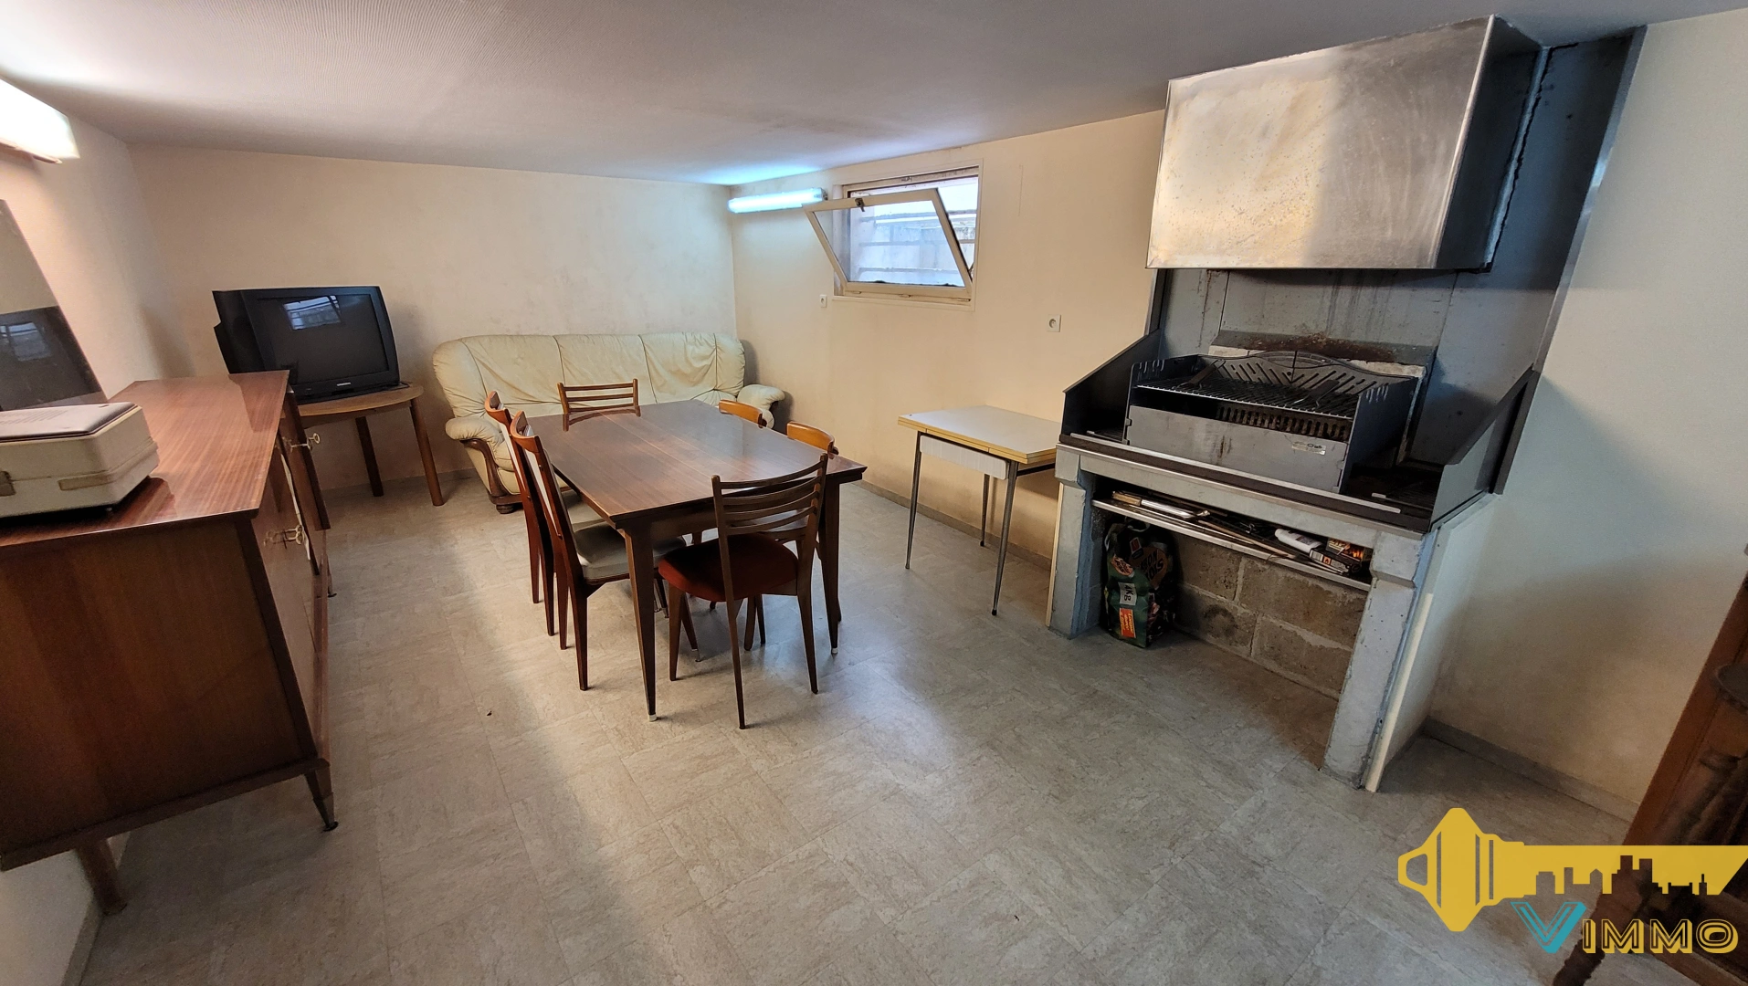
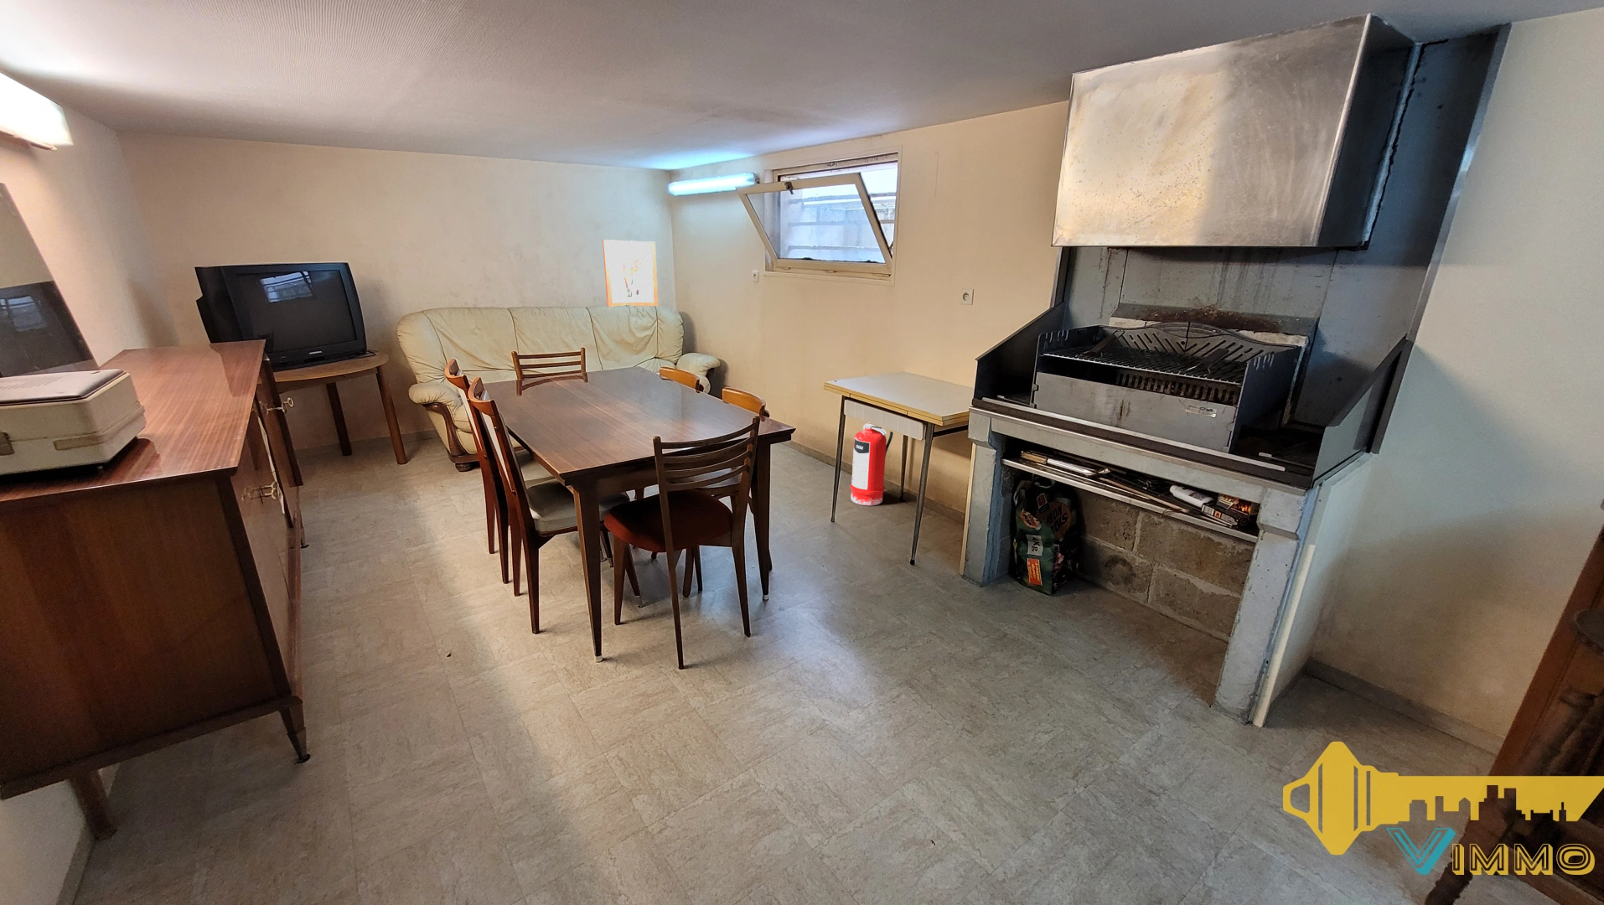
+ fire extinguisher [849,423,895,506]
+ wall art [602,239,659,307]
